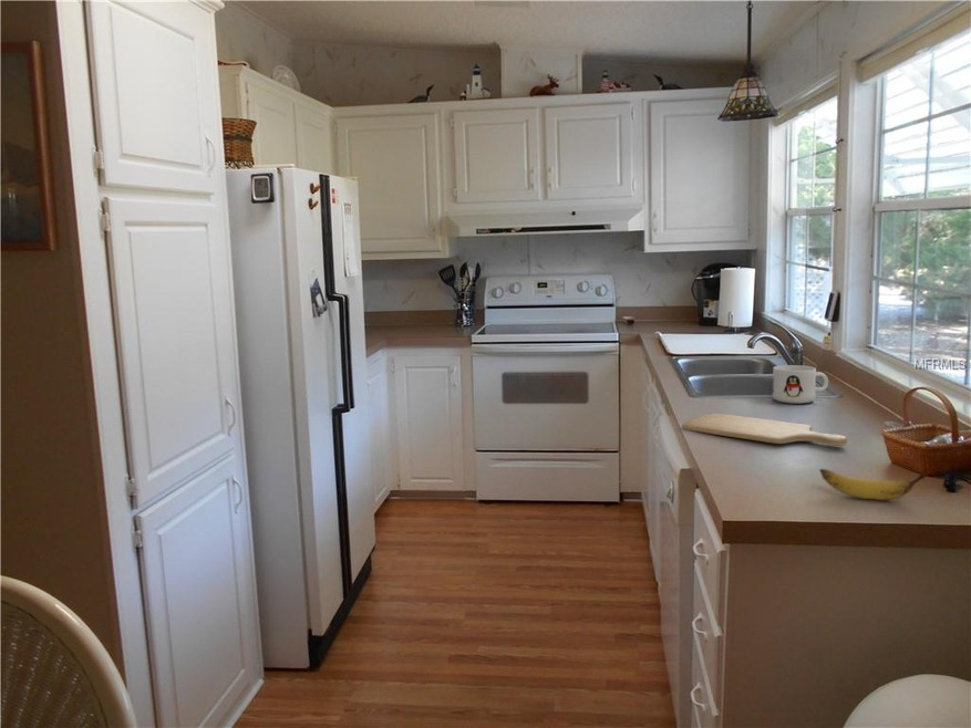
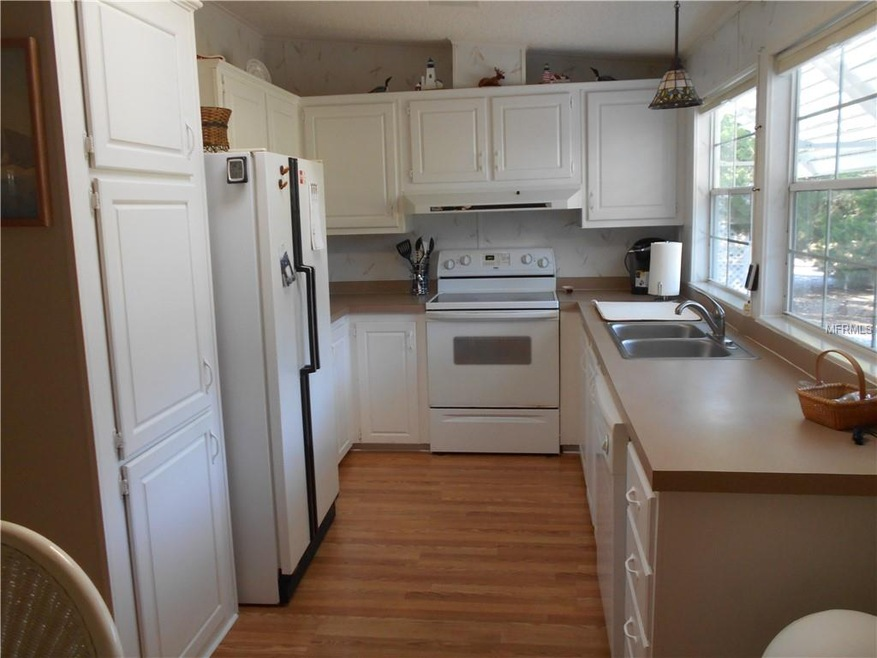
- chopping board [681,413,848,447]
- banana [818,468,927,501]
- mug [772,364,829,404]
